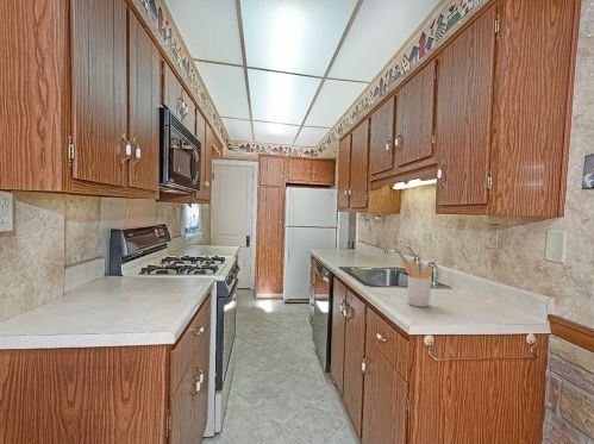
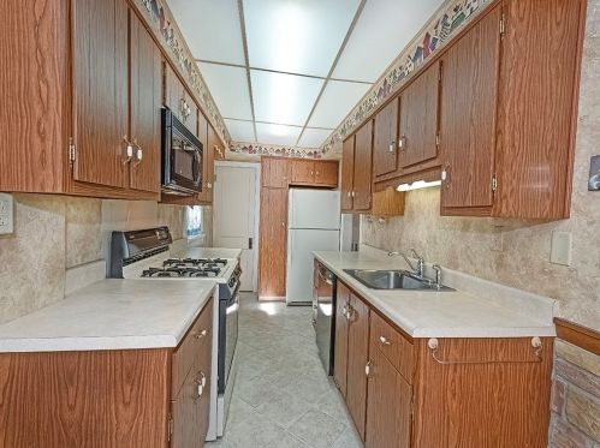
- utensil holder [401,261,434,308]
